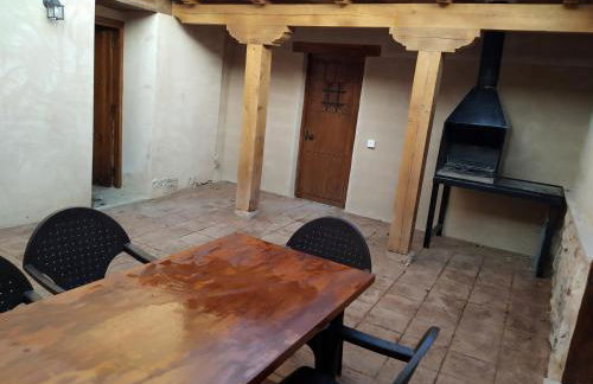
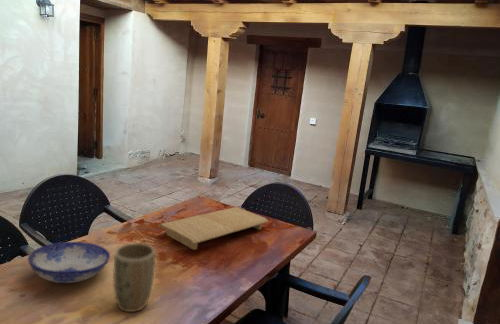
+ cutting board [157,206,269,251]
+ ceramic bowl [27,241,111,284]
+ plant pot [112,242,156,313]
